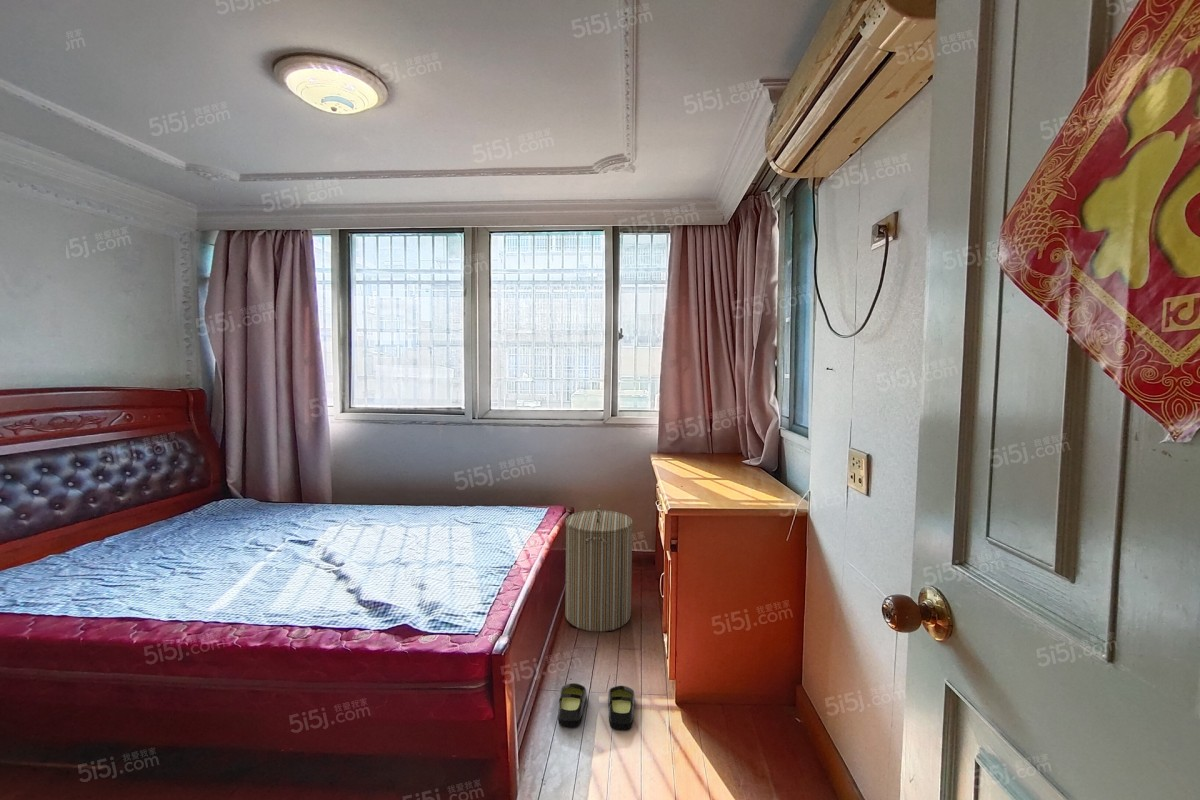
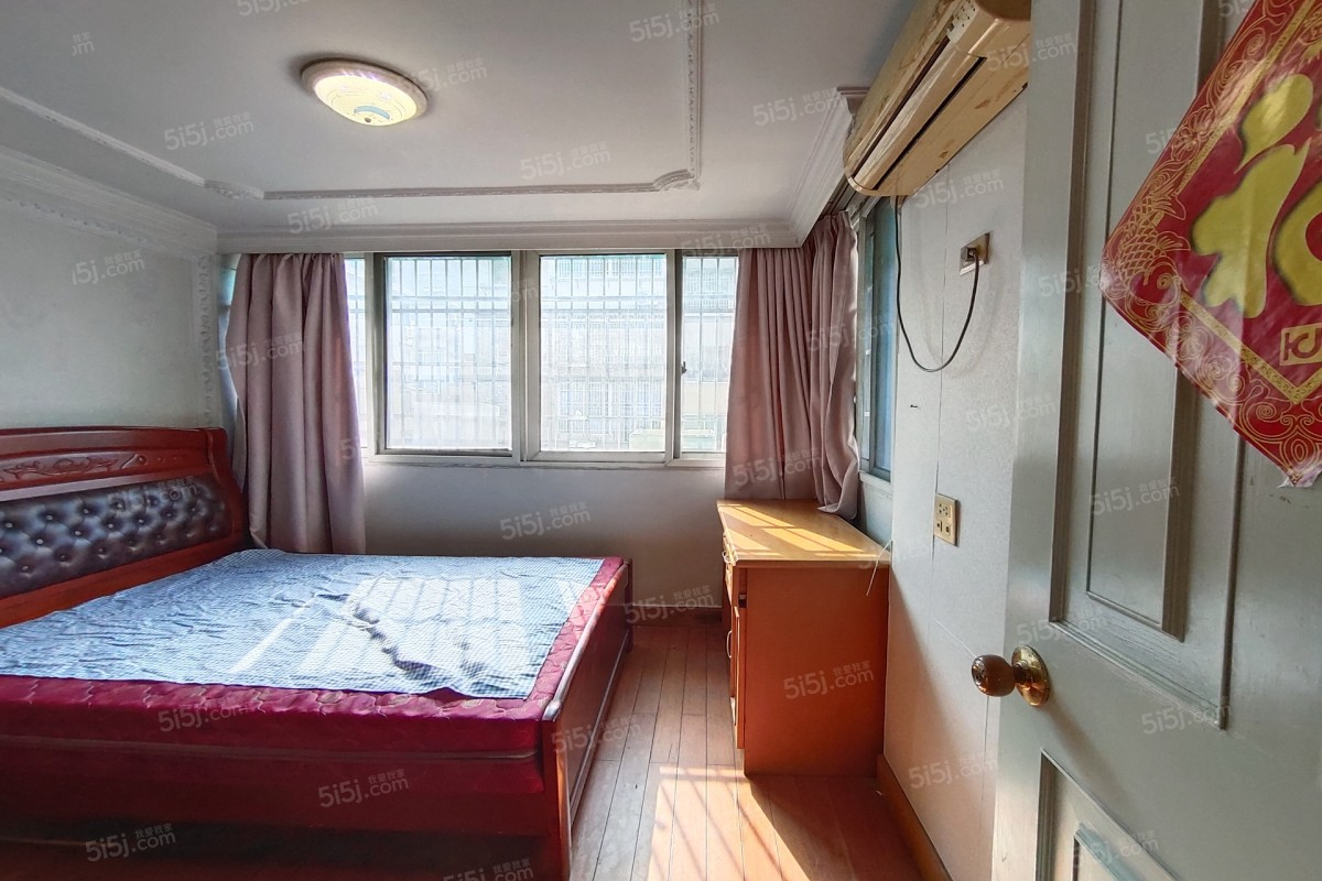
- slippers [557,682,636,731]
- laundry hamper [564,503,634,633]
